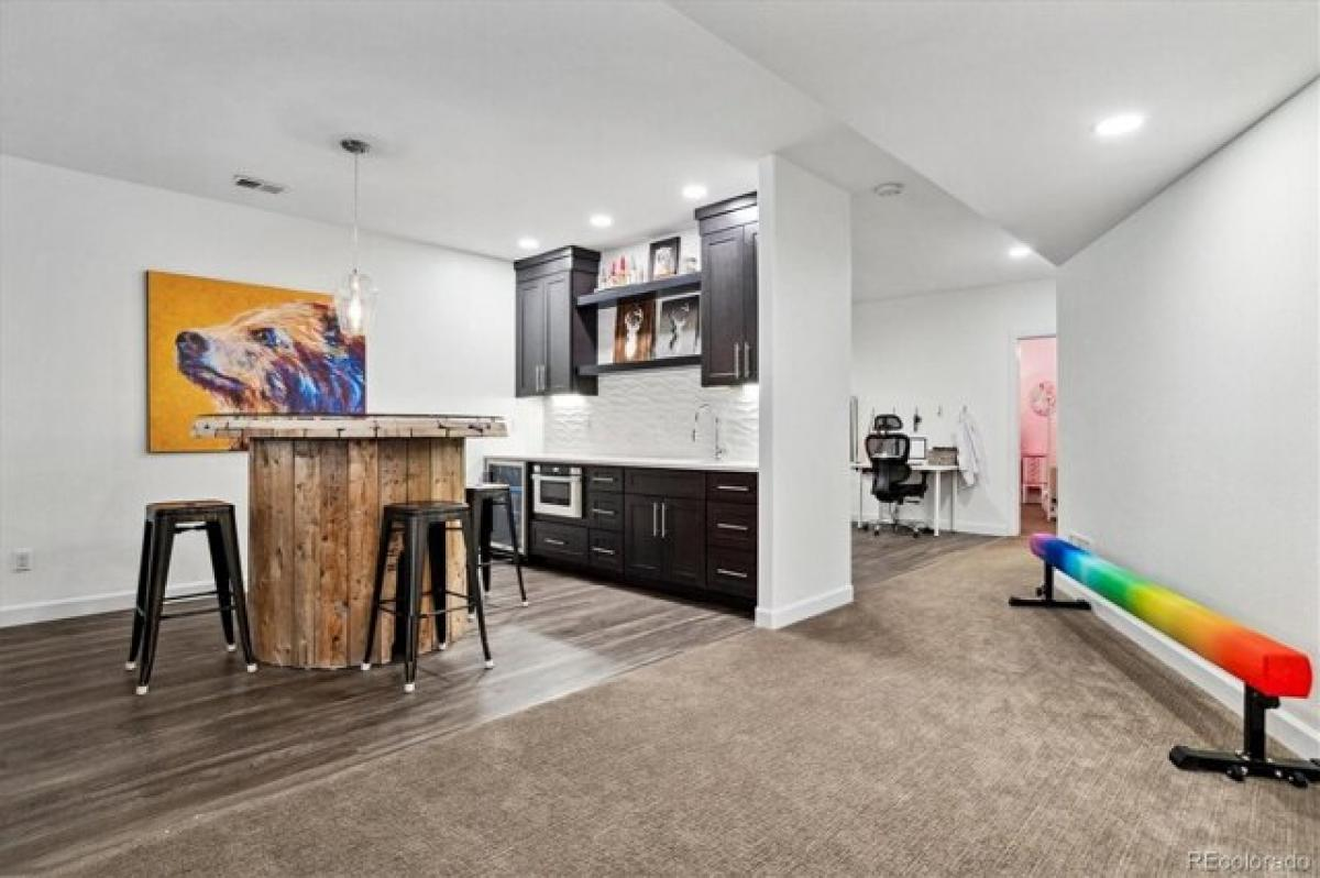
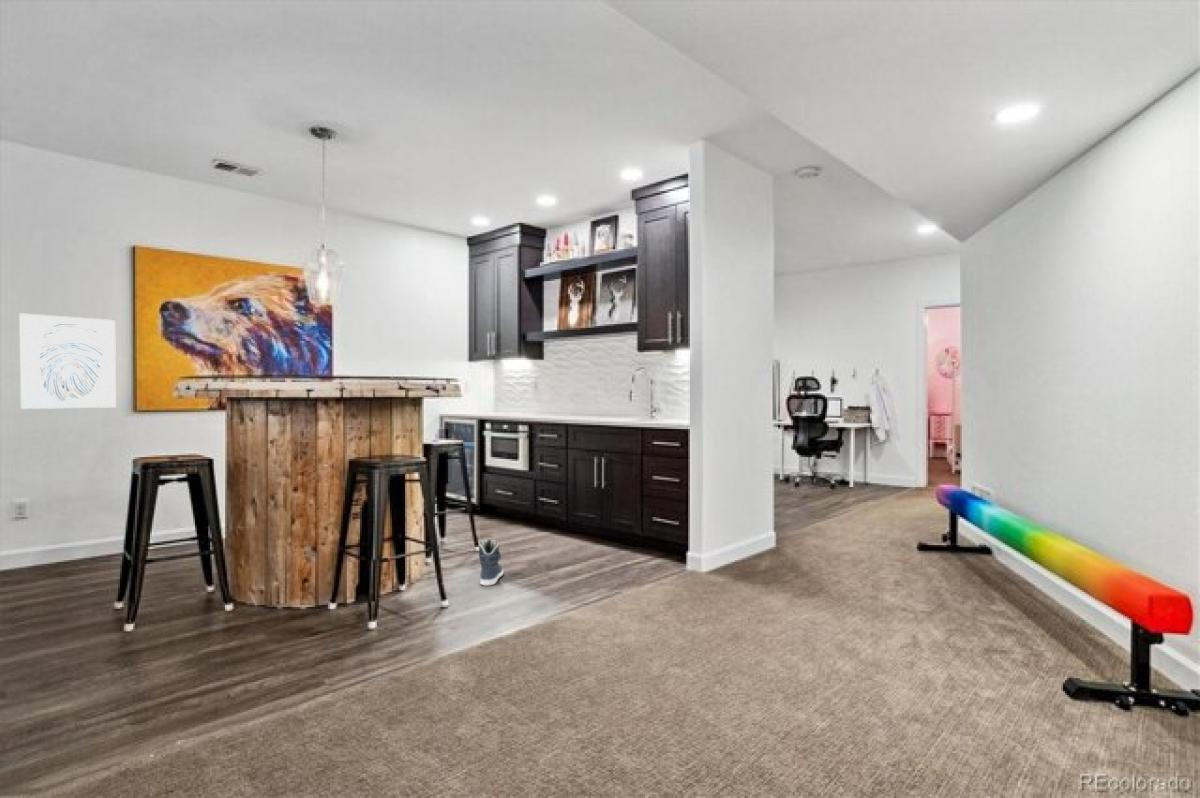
+ wall art [17,312,117,410]
+ sneaker [478,538,504,587]
